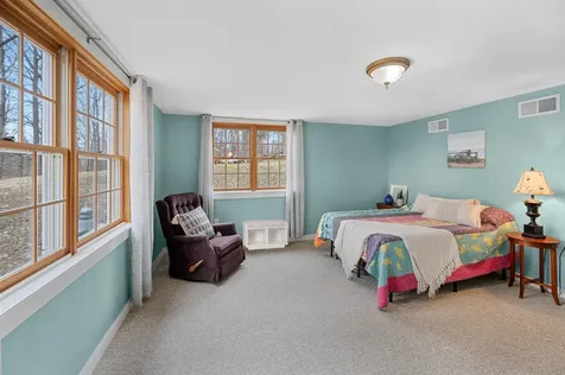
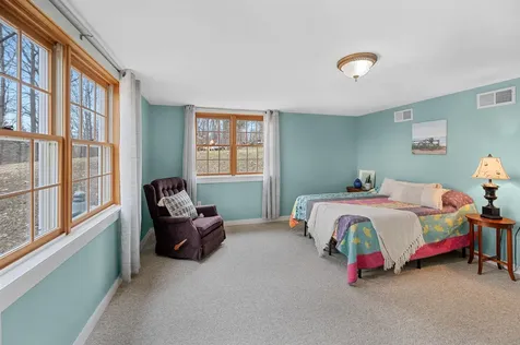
- bench [242,218,290,250]
